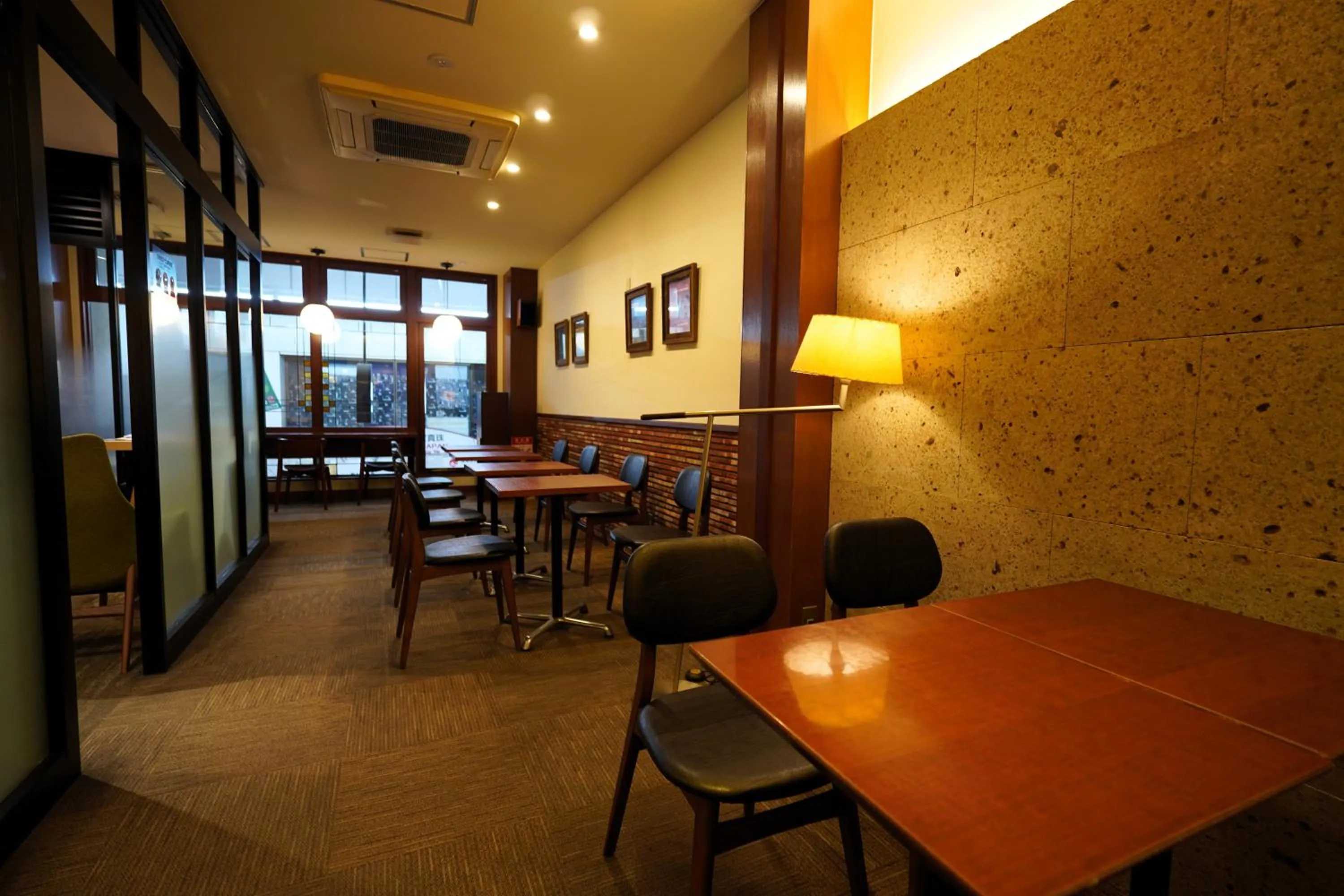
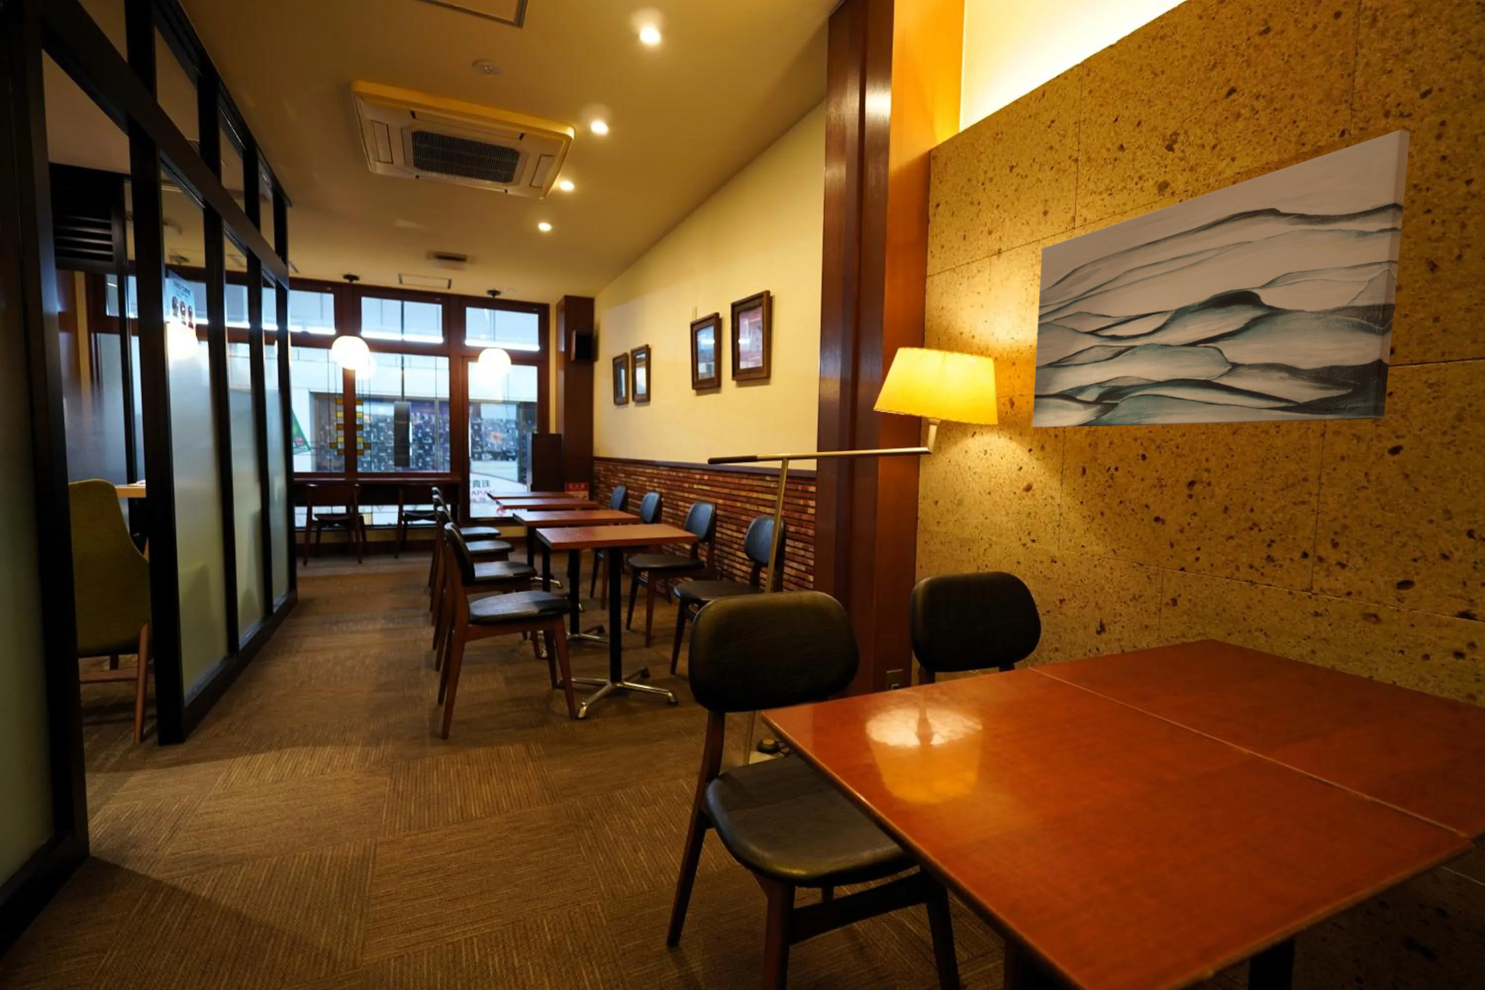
+ wall art [1032,129,1410,429]
